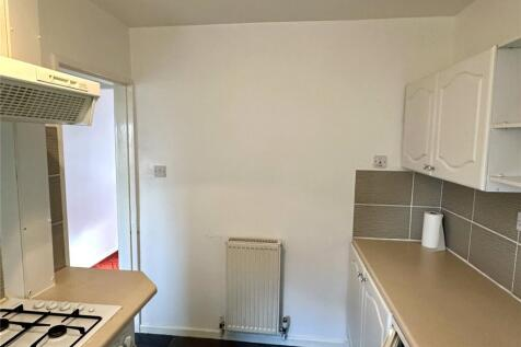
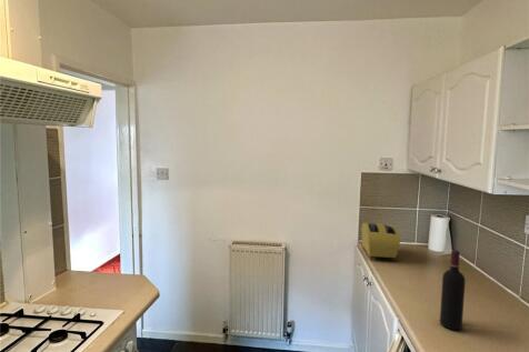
+ toaster [361,222,401,263]
+ wine bottle [439,249,467,331]
